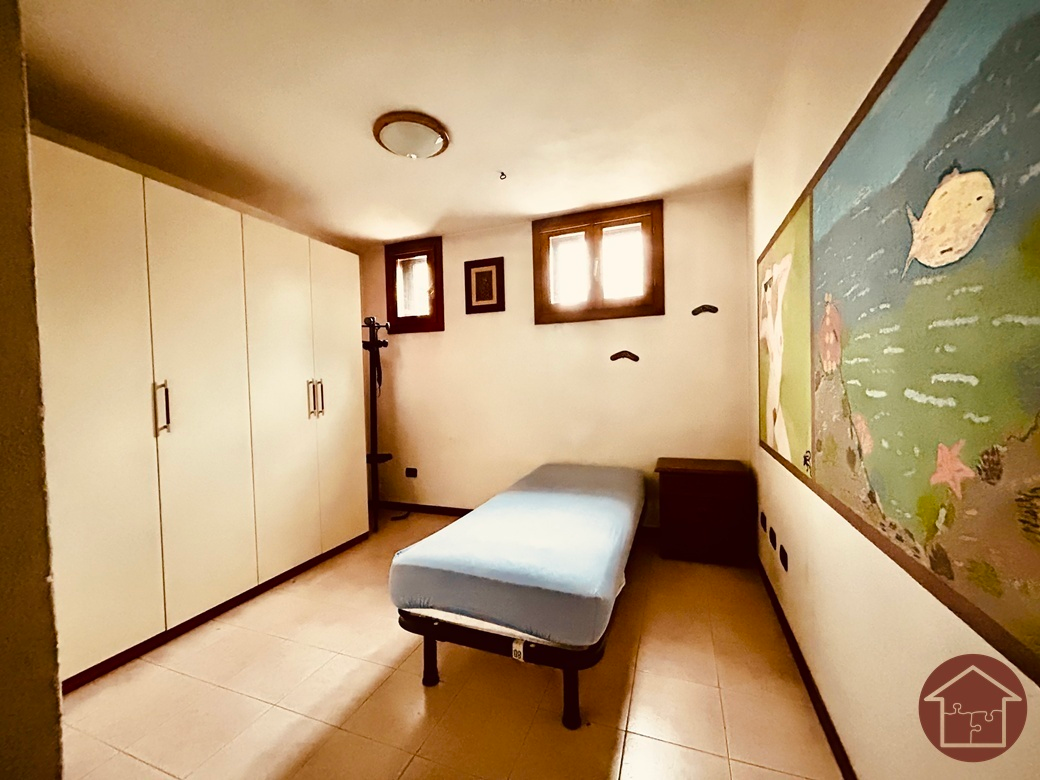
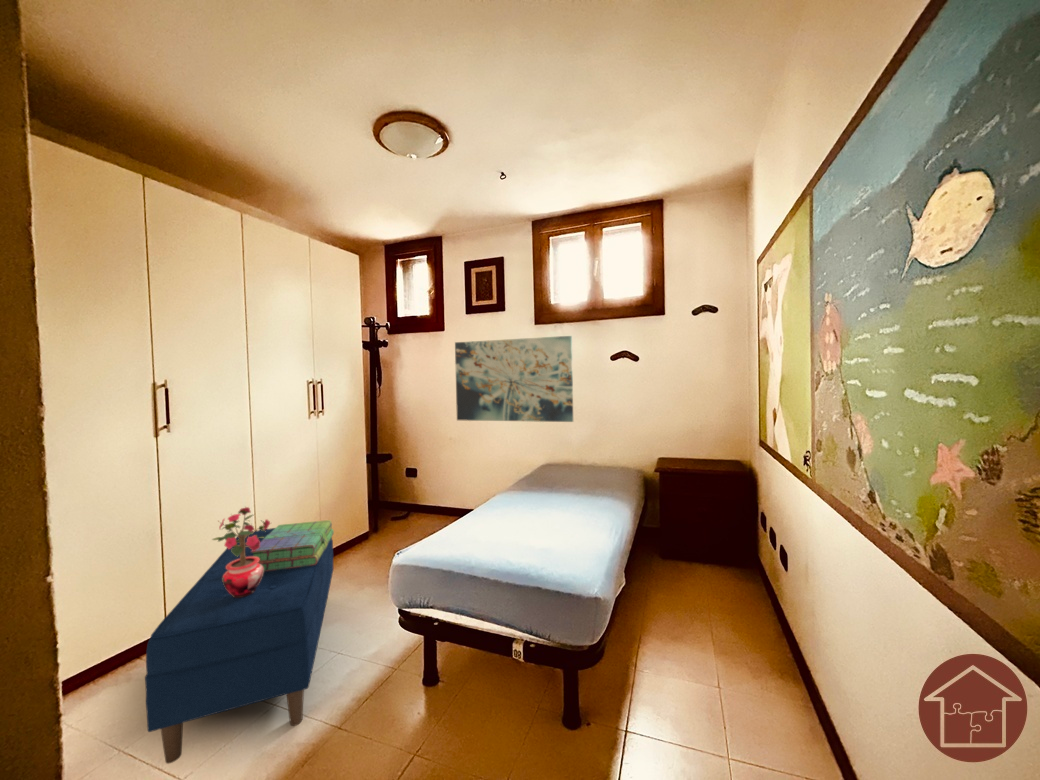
+ potted plant [211,505,272,598]
+ stack of books [251,519,335,571]
+ bench [144,527,335,765]
+ wall art [454,335,574,423]
